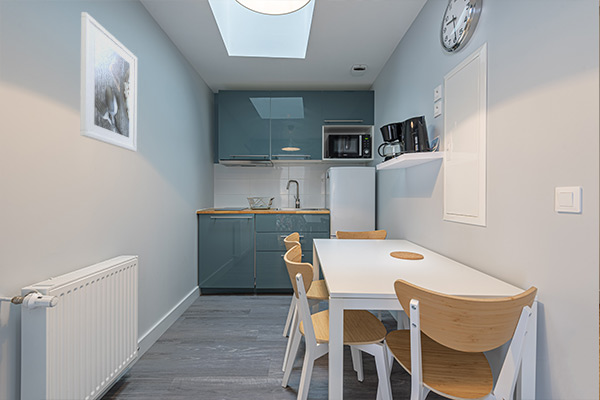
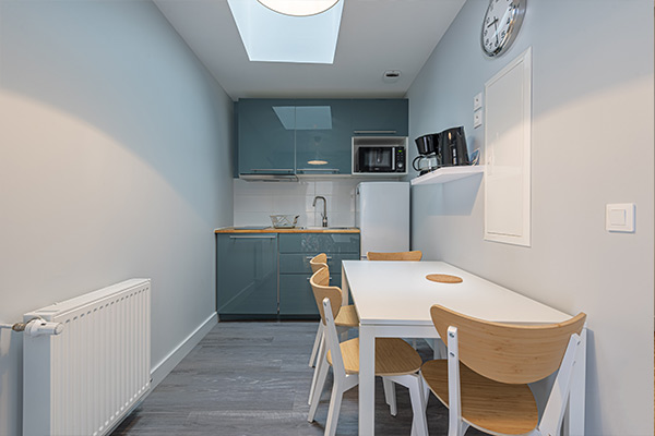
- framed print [79,11,138,153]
